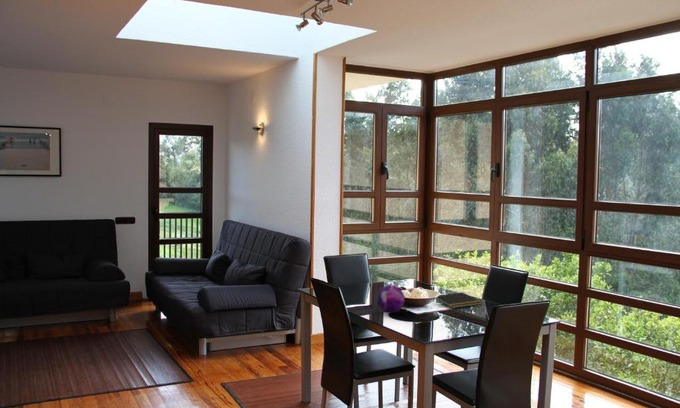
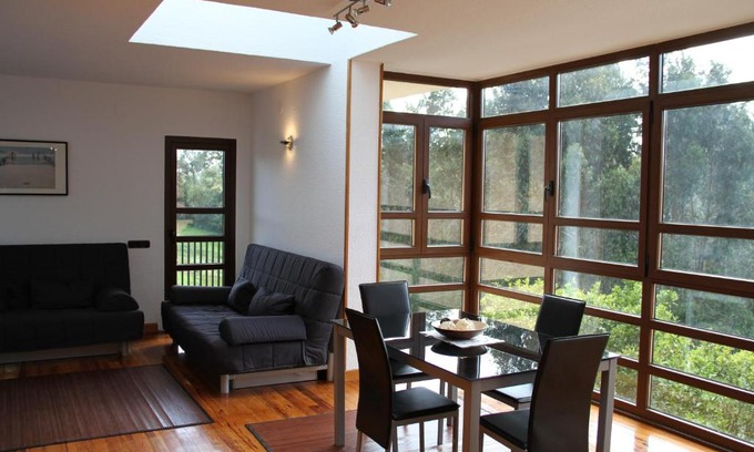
- notepad [432,291,482,309]
- decorative orb [376,284,406,314]
